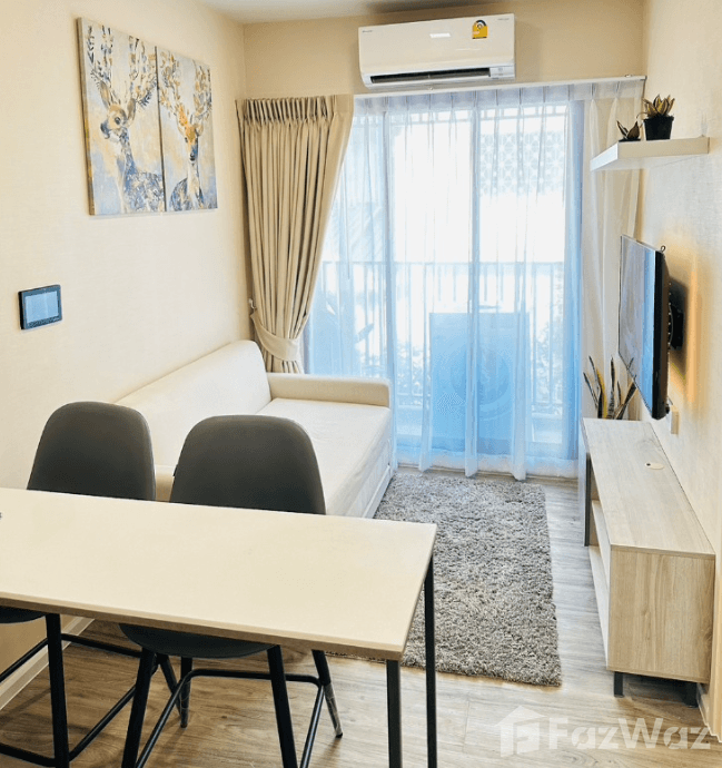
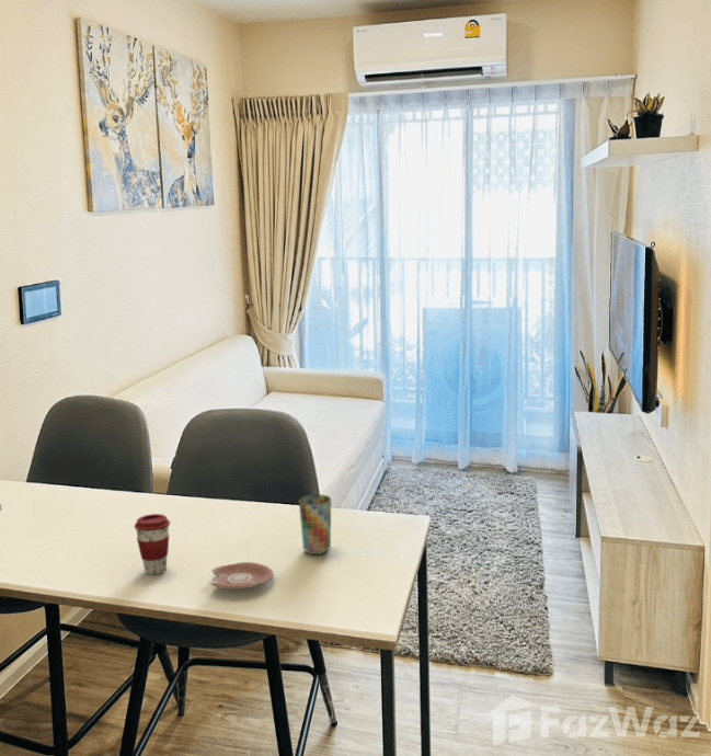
+ dish [209,561,275,591]
+ coffee cup [134,513,171,576]
+ cup [298,493,332,555]
